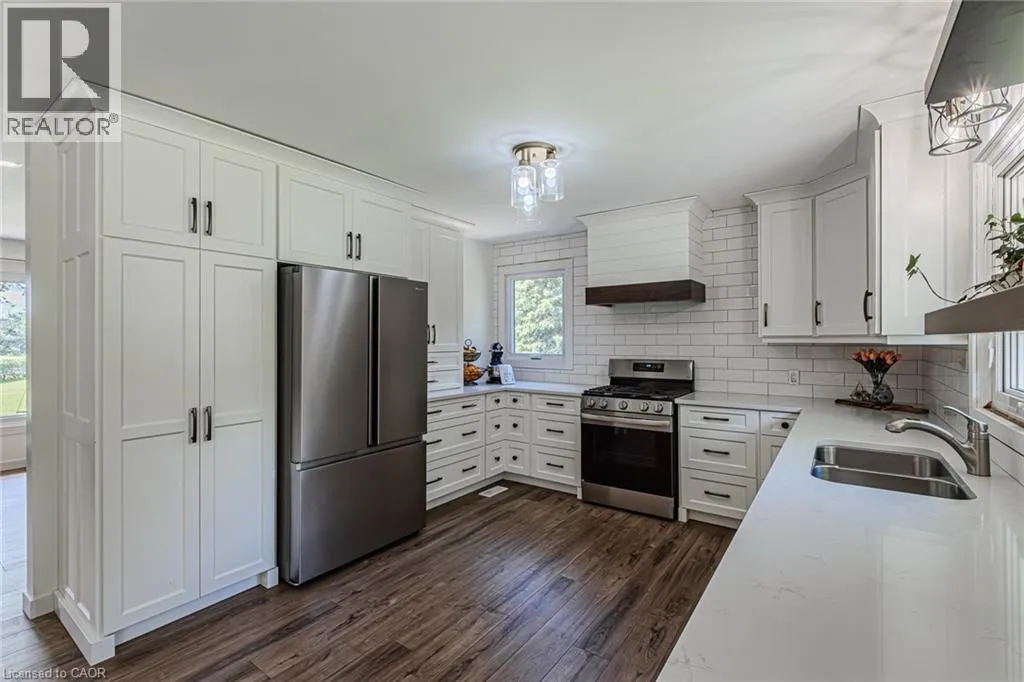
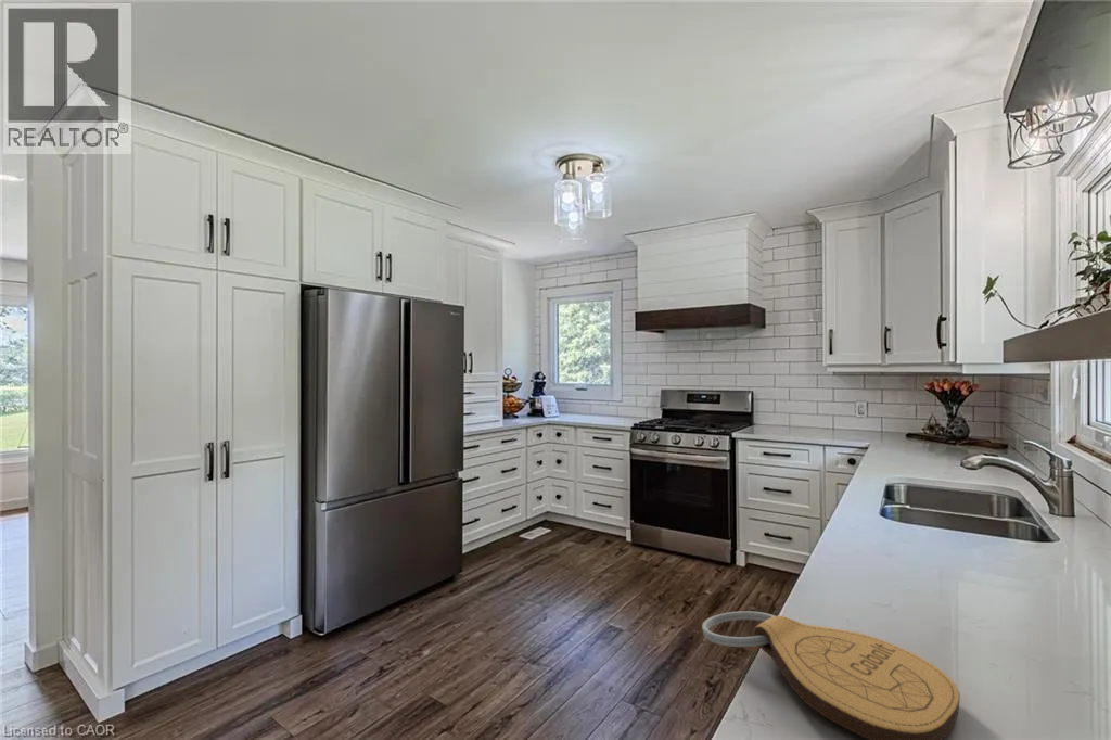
+ key chain [701,610,961,740]
